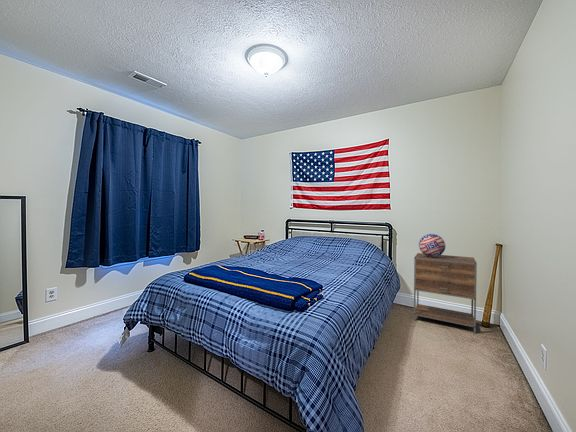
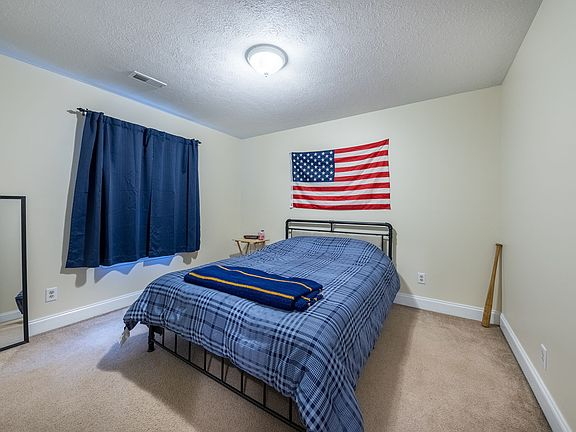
- basketball [418,233,446,257]
- nightstand [413,252,478,334]
